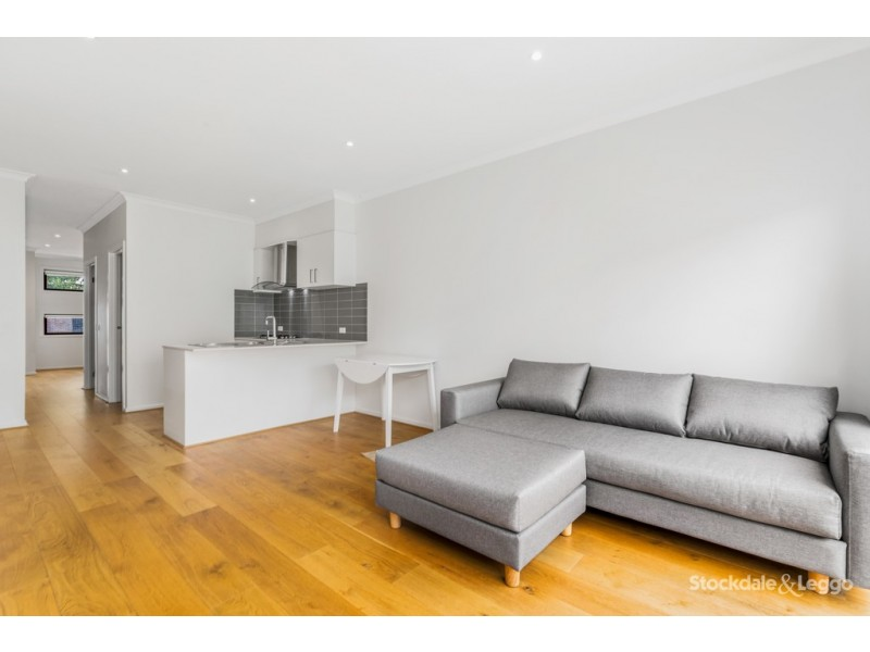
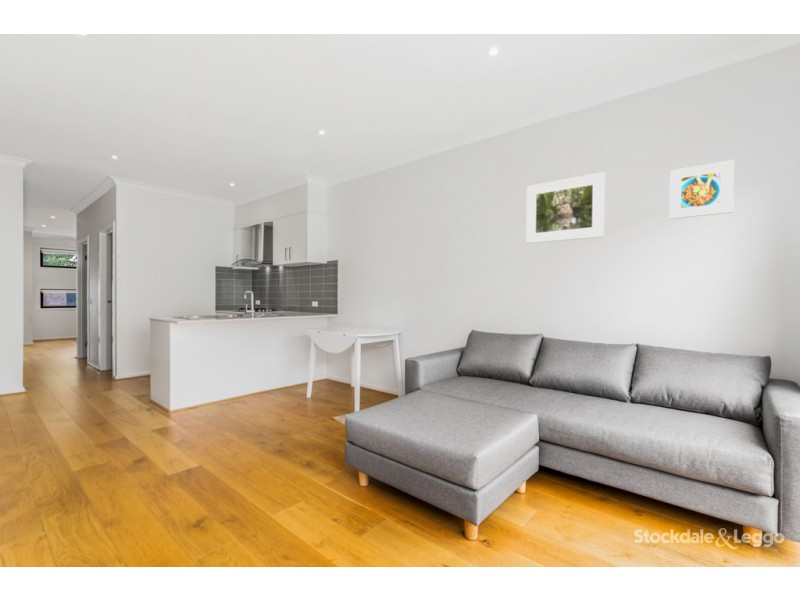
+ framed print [525,171,606,244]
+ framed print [668,159,735,220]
